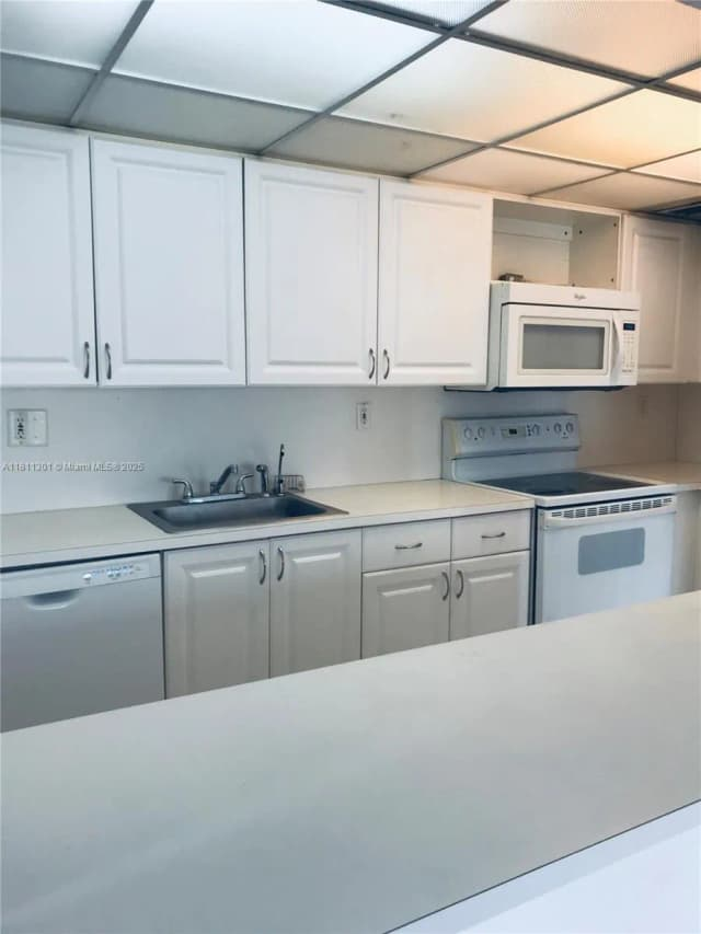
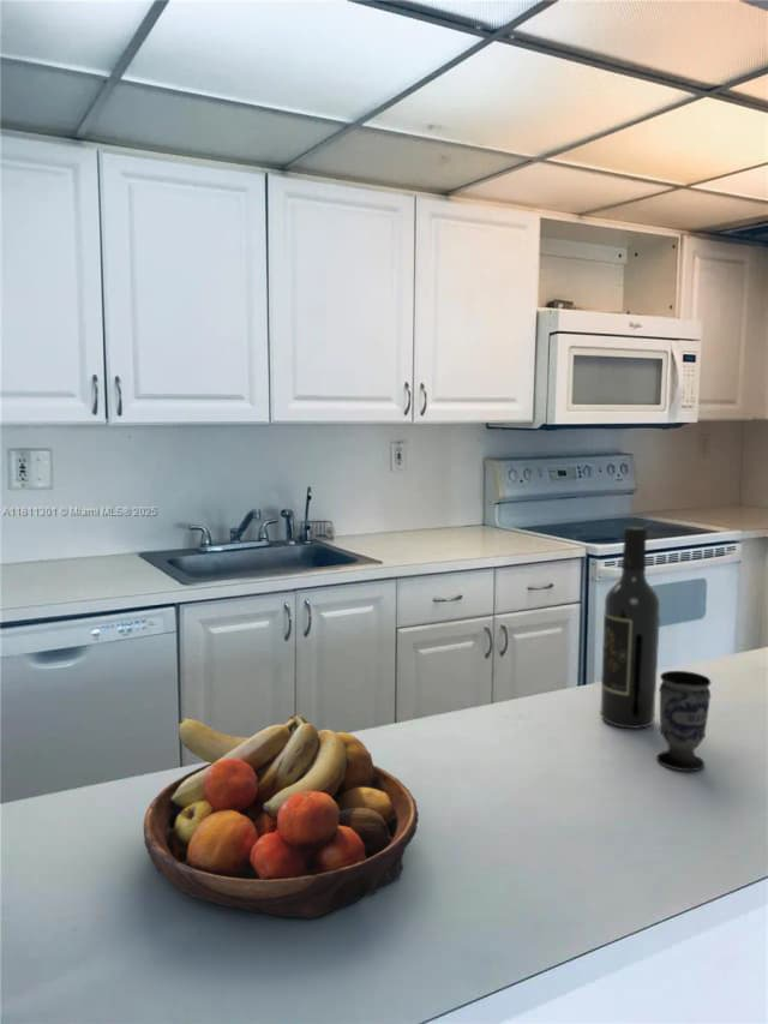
+ wine bottle [599,526,661,730]
+ fruit bowl [143,713,420,920]
+ cup [656,670,712,772]
